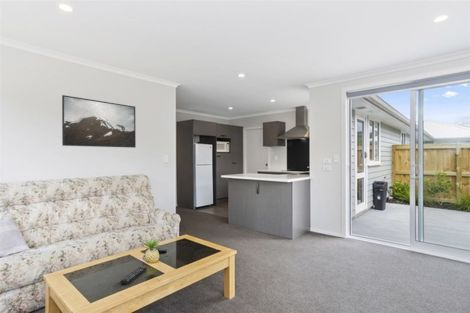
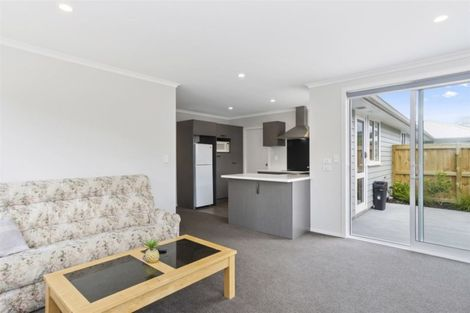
- remote control [119,266,148,286]
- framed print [61,94,137,149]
